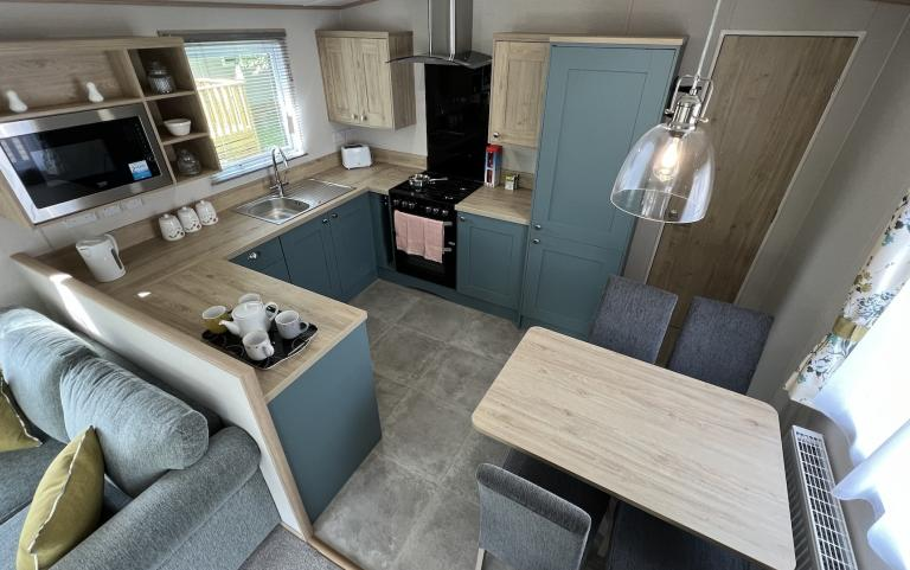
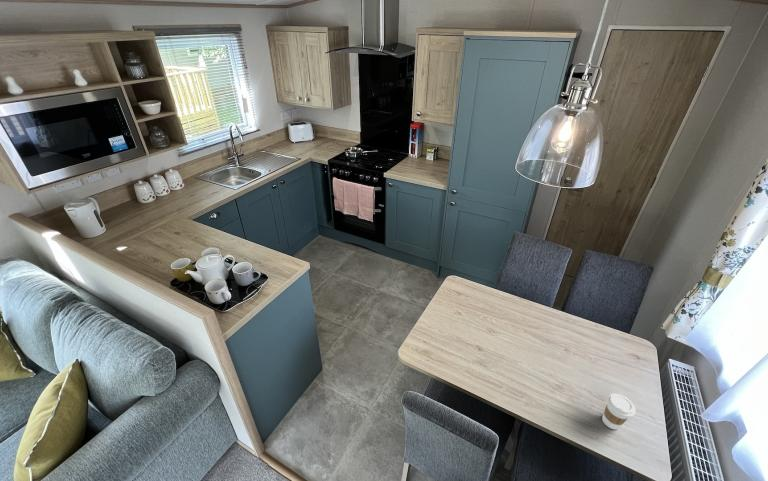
+ coffee cup [601,393,637,430]
